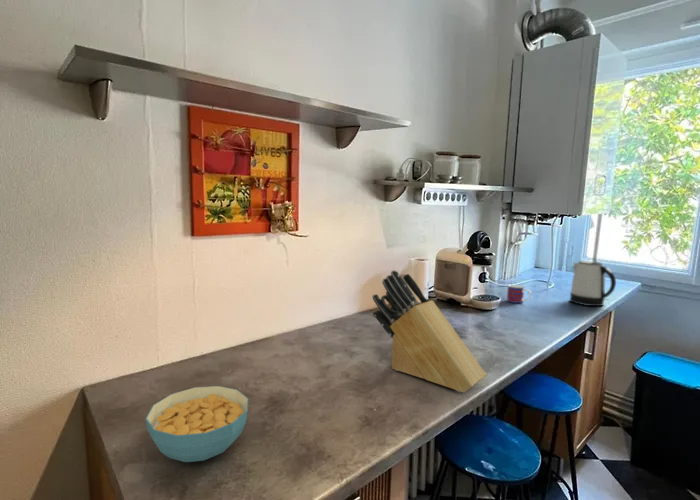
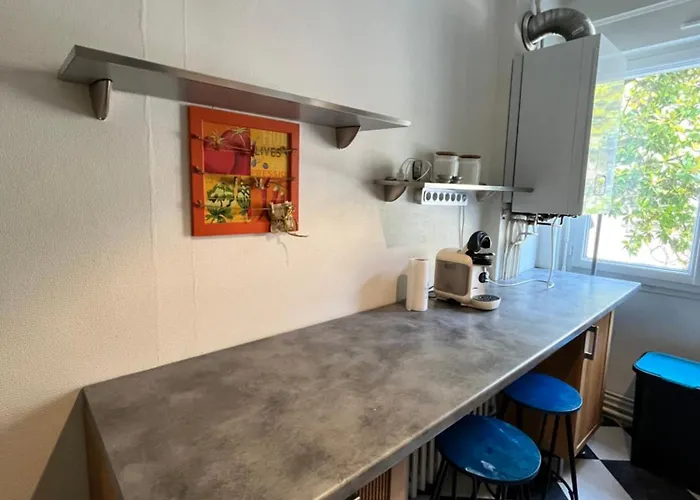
- kettle [569,259,617,307]
- knife block [371,269,487,393]
- mug [506,284,532,304]
- cereal bowl [144,385,250,463]
